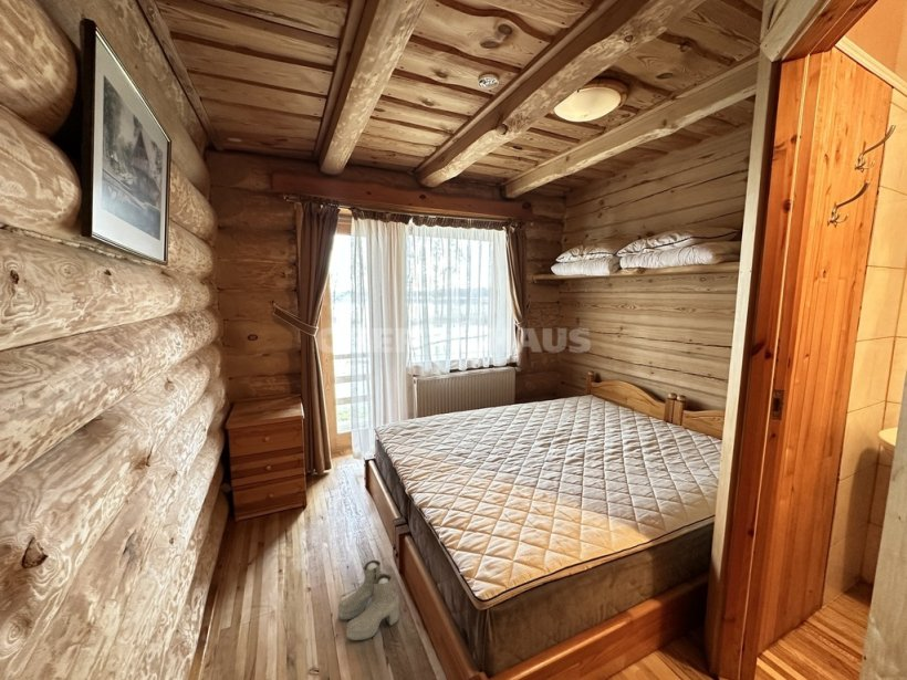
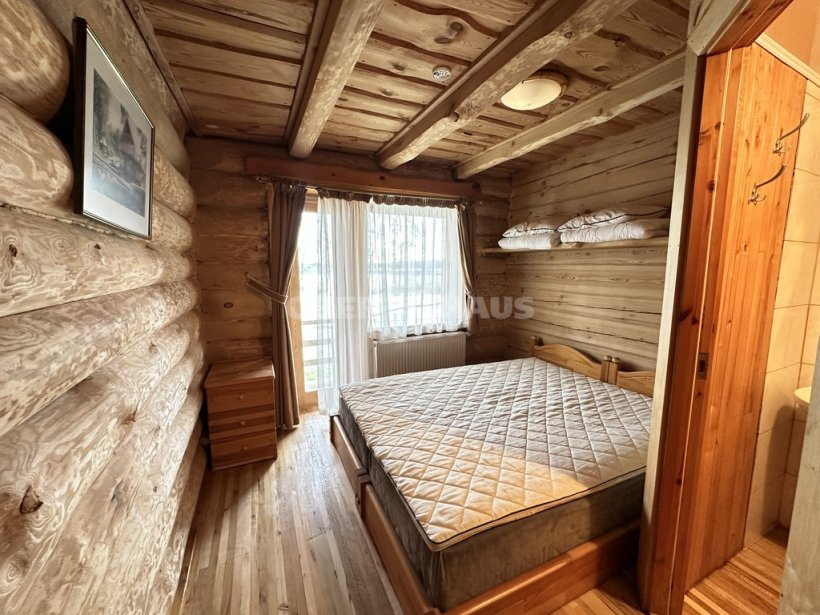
- boots [337,559,400,641]
